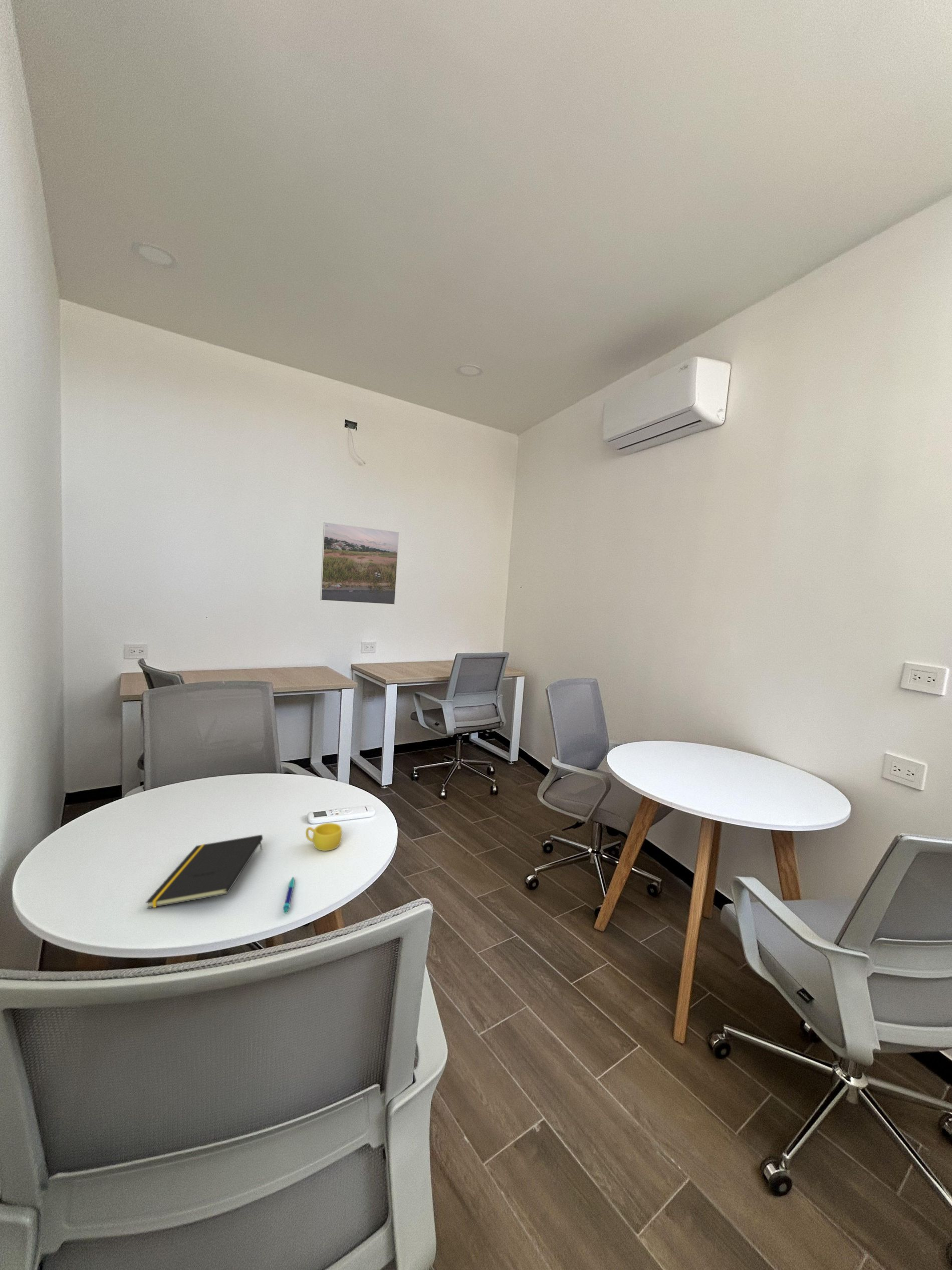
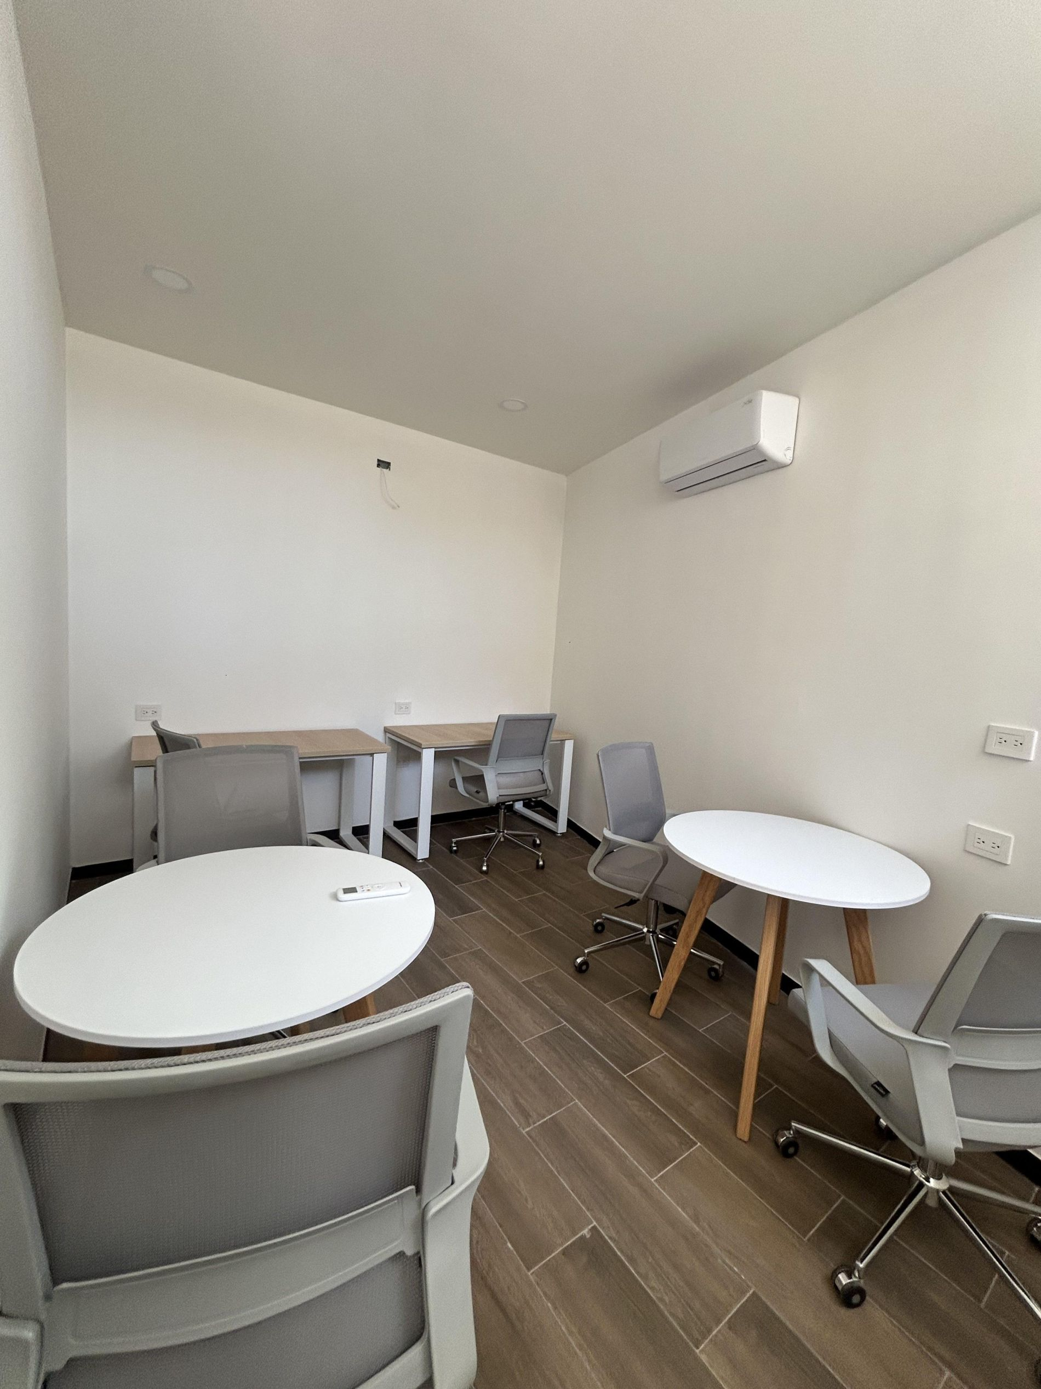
- pen [283,876,295,914]
- notepad [145,834,264,909]
- cup [305,822,343,852]
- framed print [320,522,400,605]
